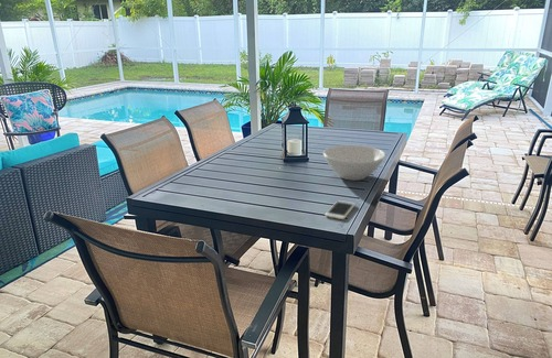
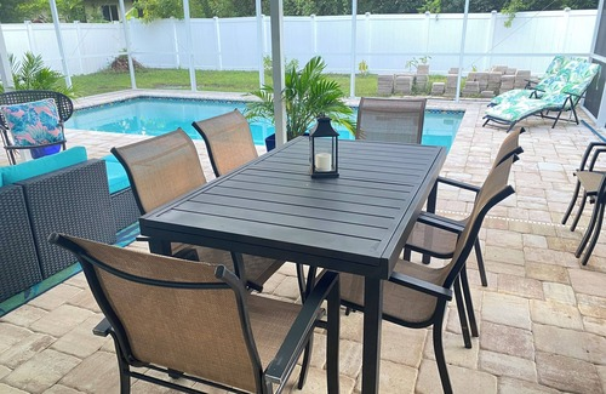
- bowl [322,144,386,182]
- smartphone [325,199,357,220]
